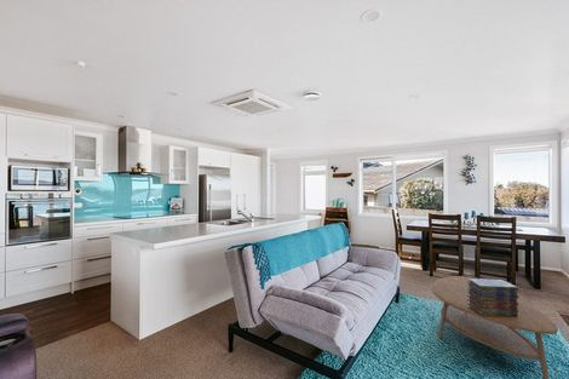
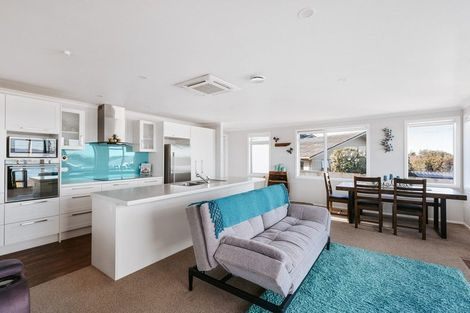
- coffee table [431,275,559,379]
- book stack [467,277,519,317]
